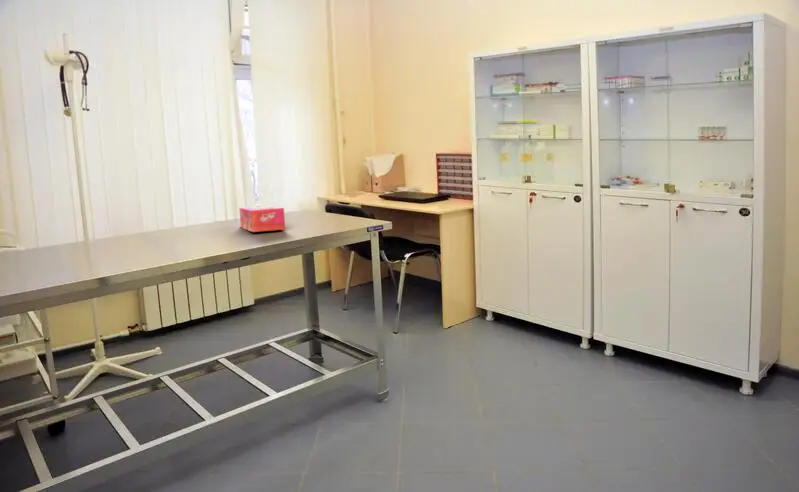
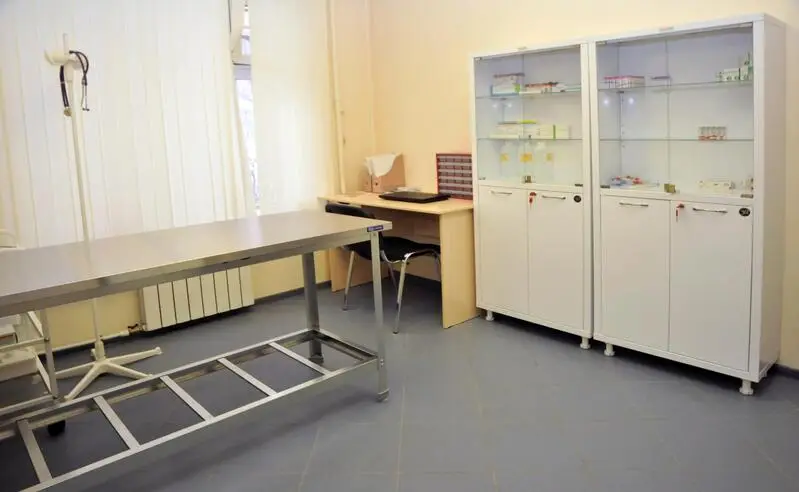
- tissue box [238,205,286,233]
